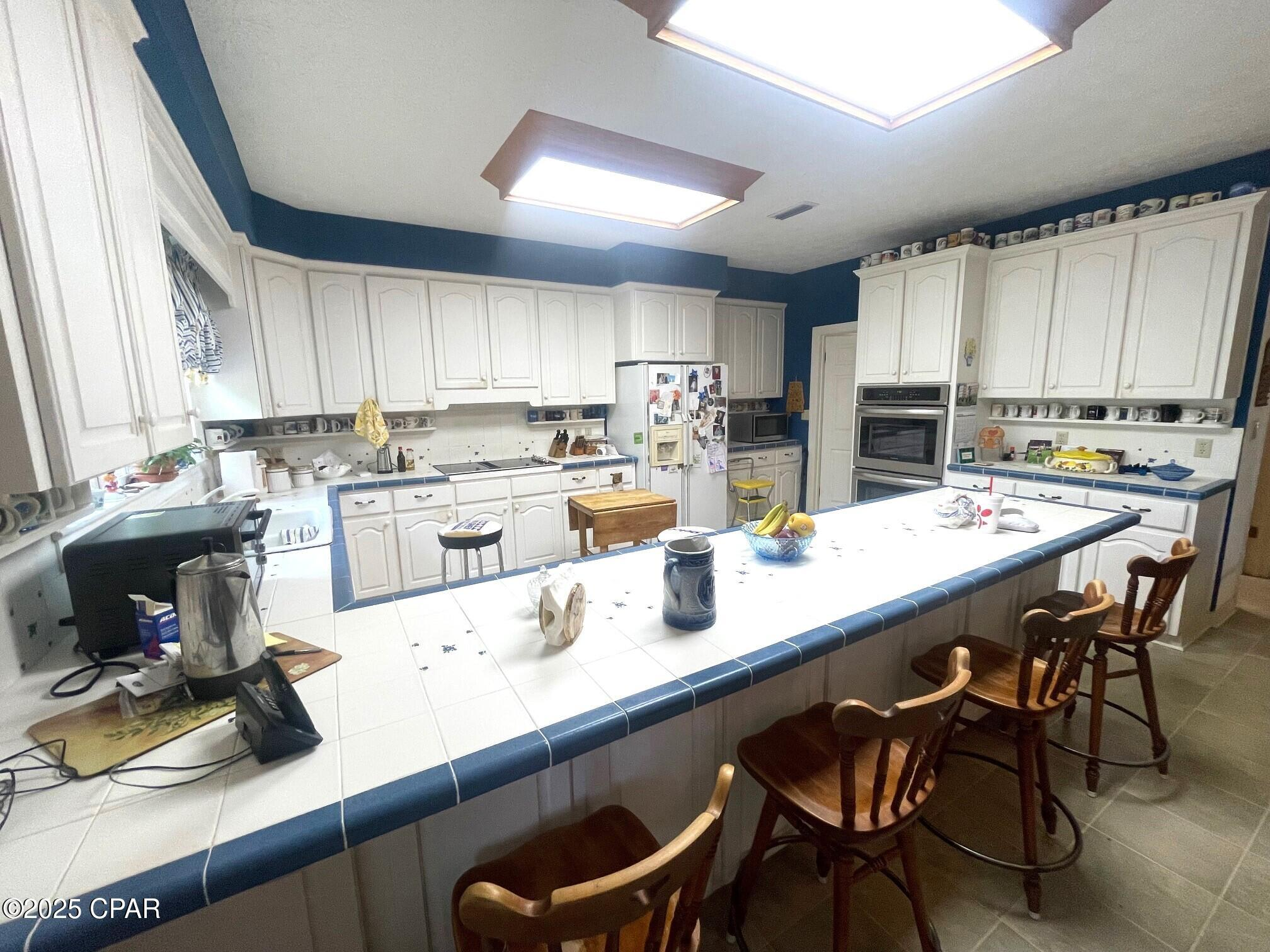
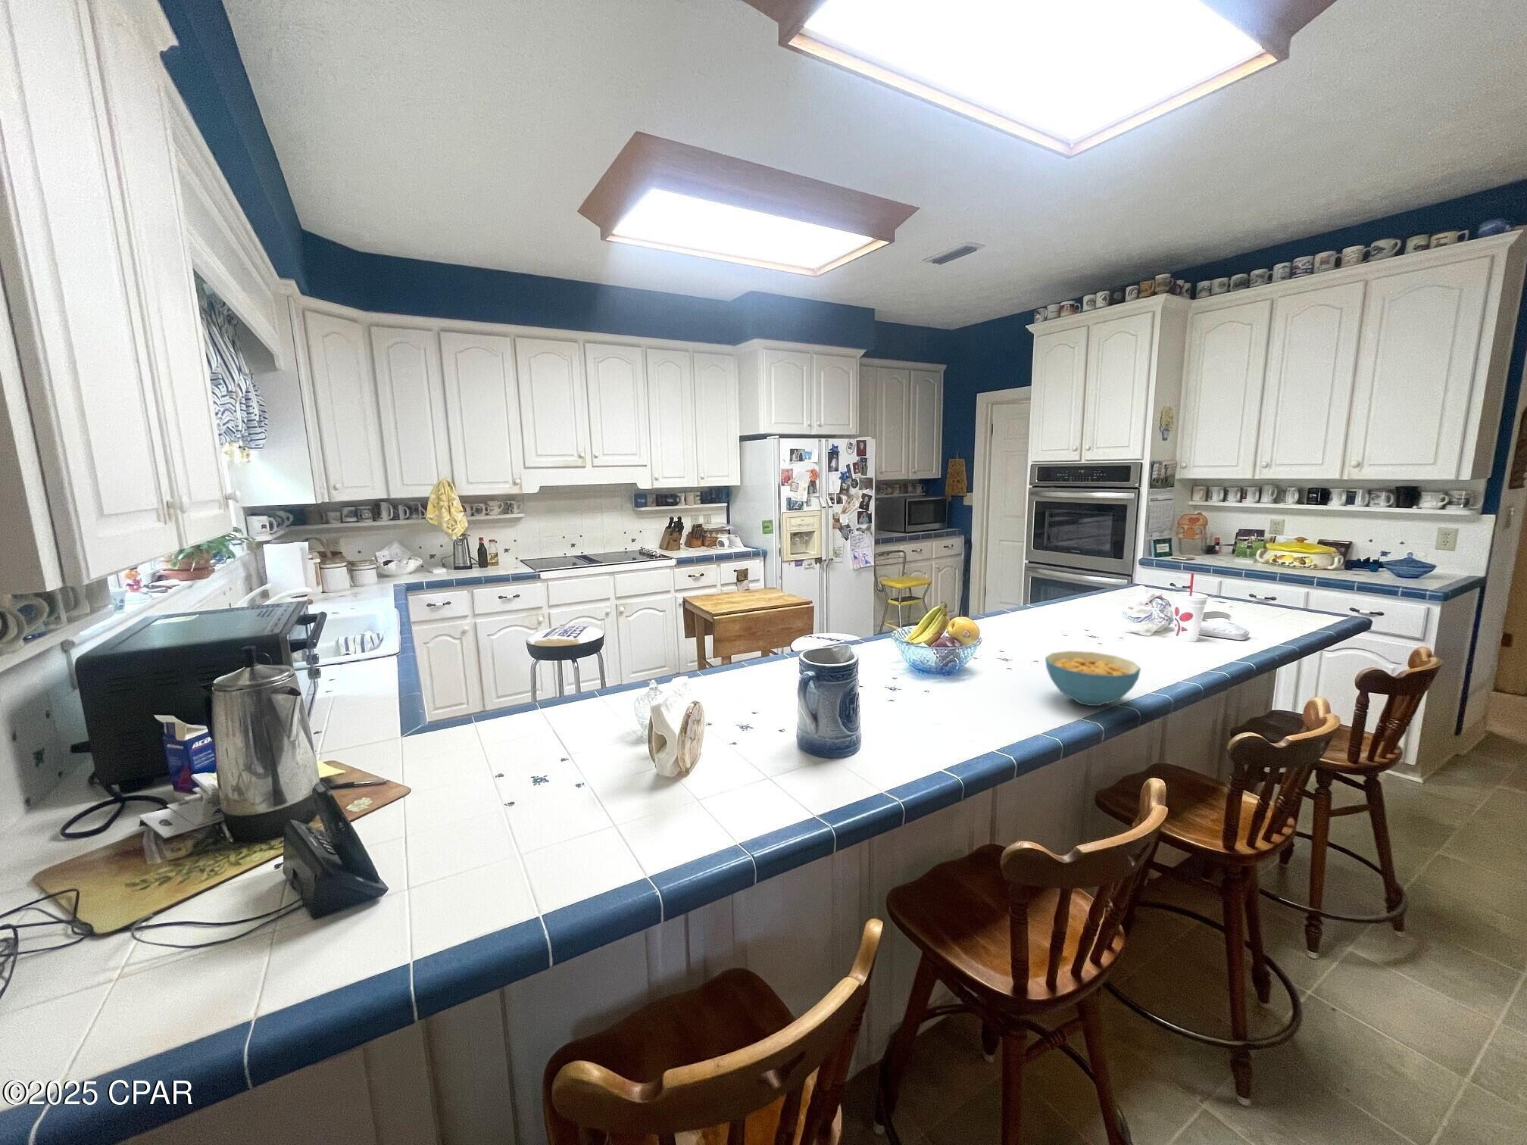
+ cereal bowl [1045,651,1141,706]
